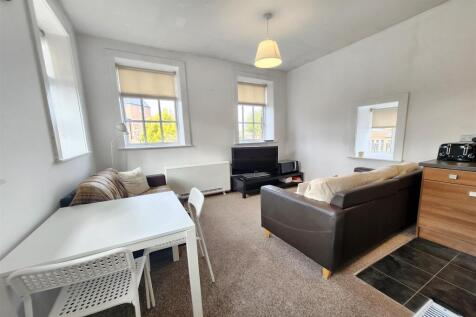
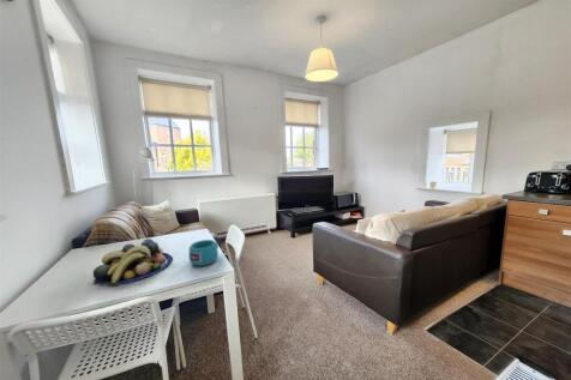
+ fruit bowl [92,237,174,286]
+ cup [188,239,220,267]
